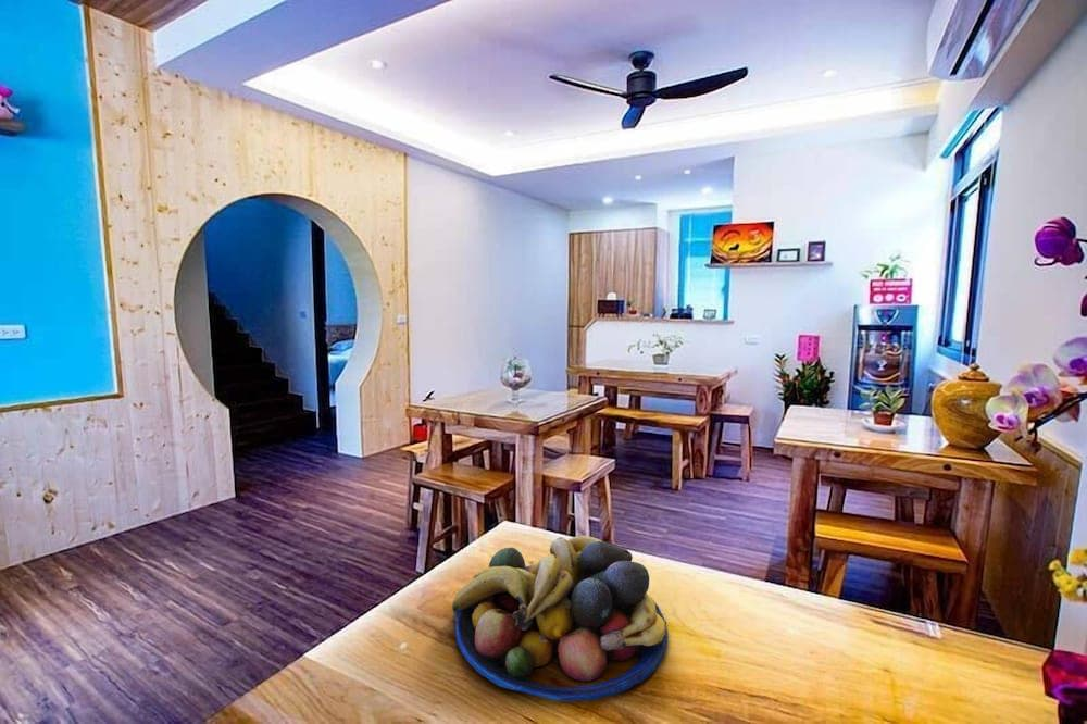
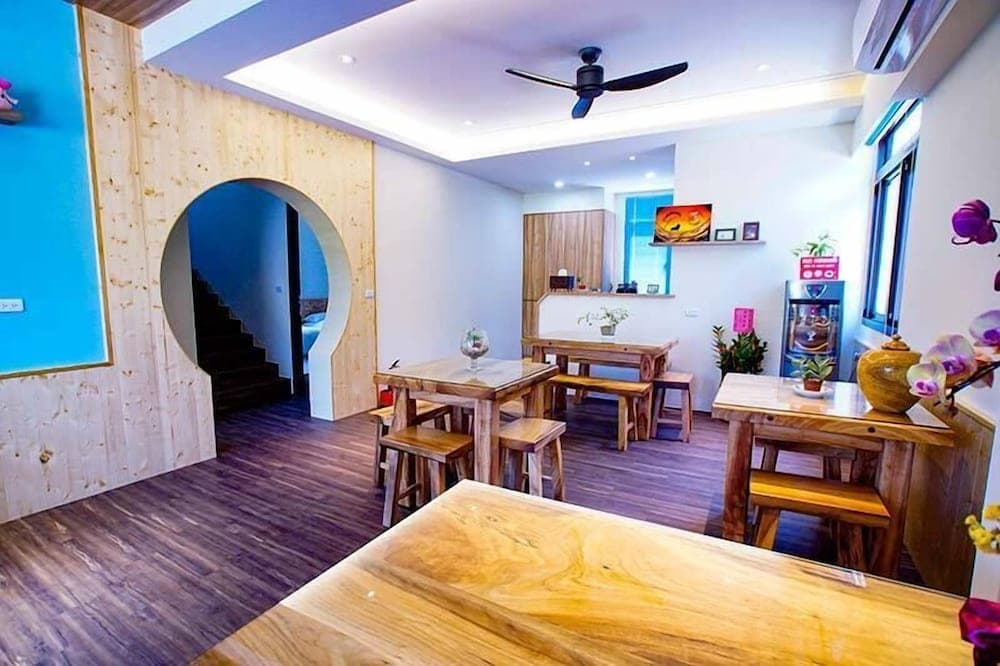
- fruit bowl [451,535,669,702]
